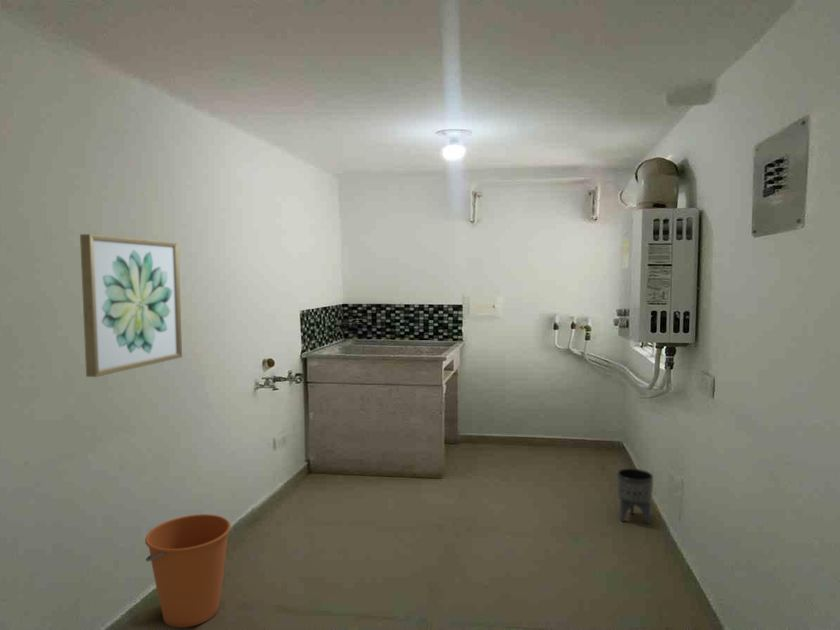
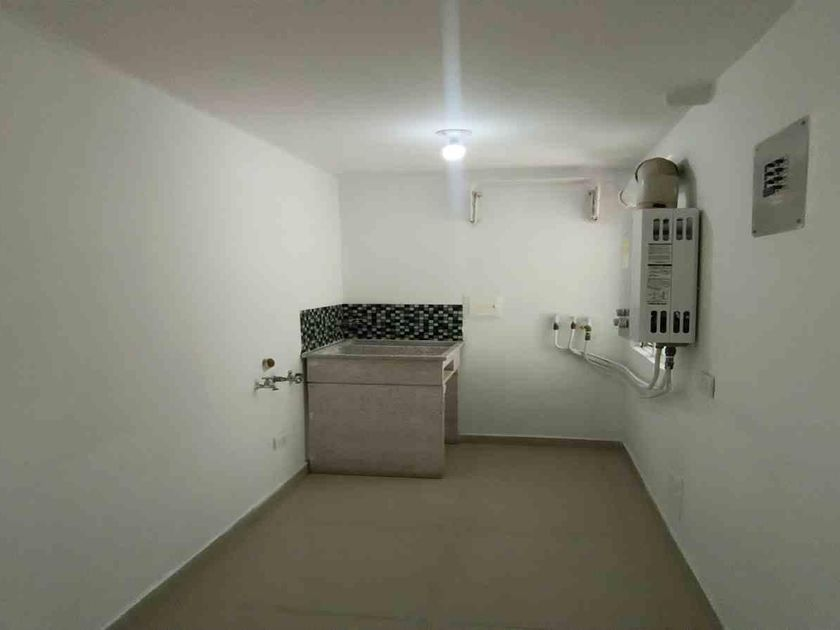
- planter [616,467,655,525]
- bucket [144,513,232,629]
- wall art [79,233,183,378]
